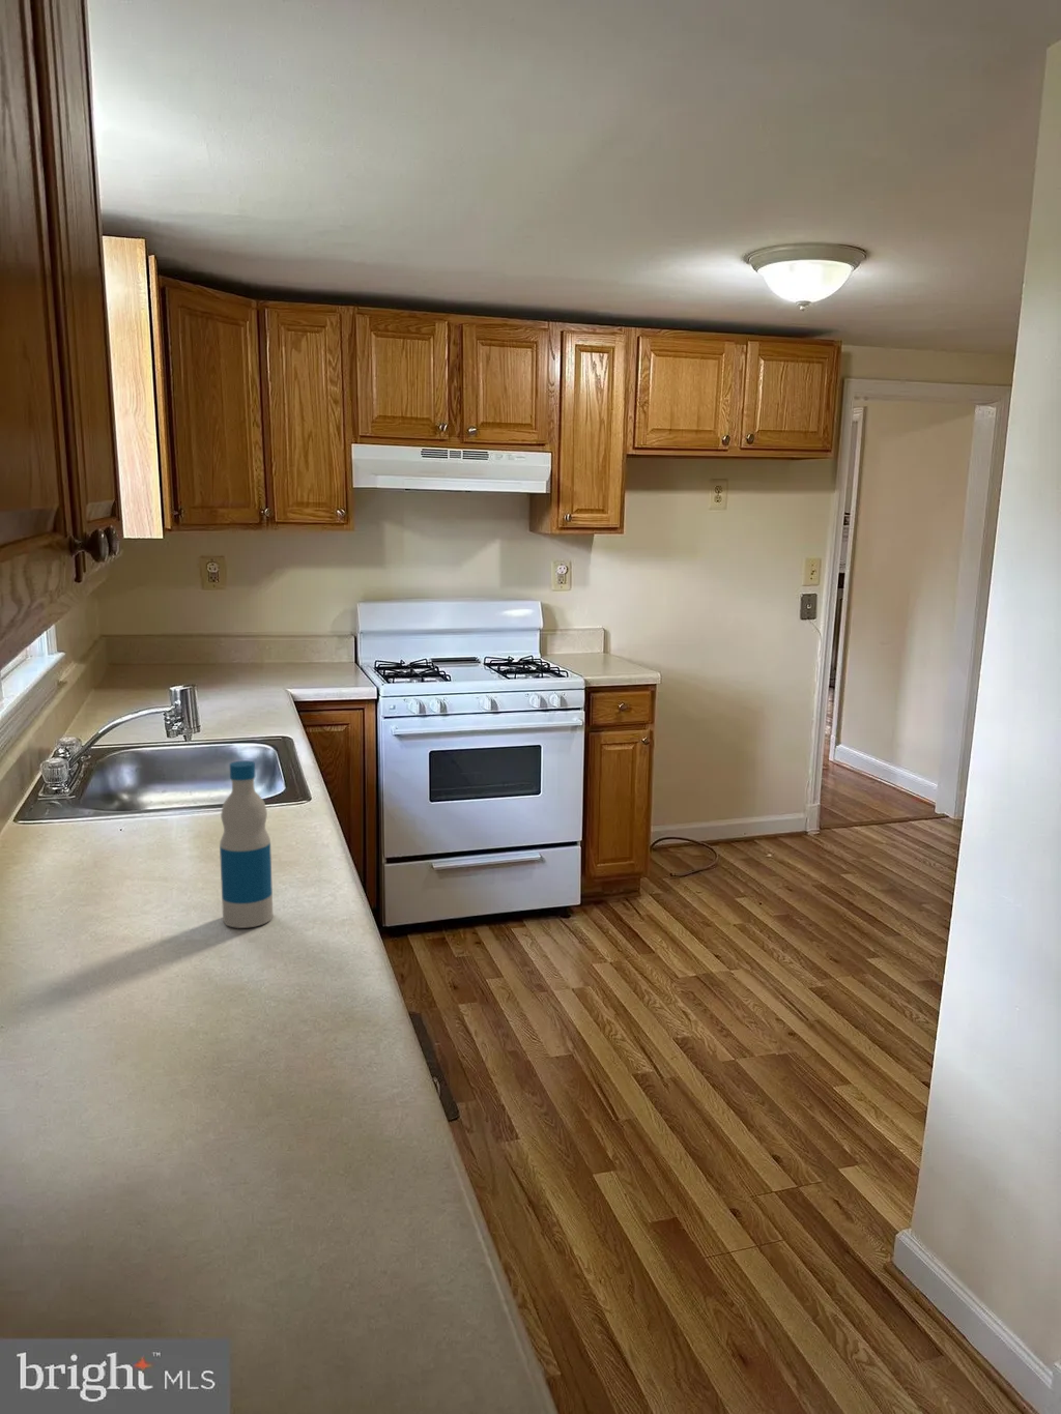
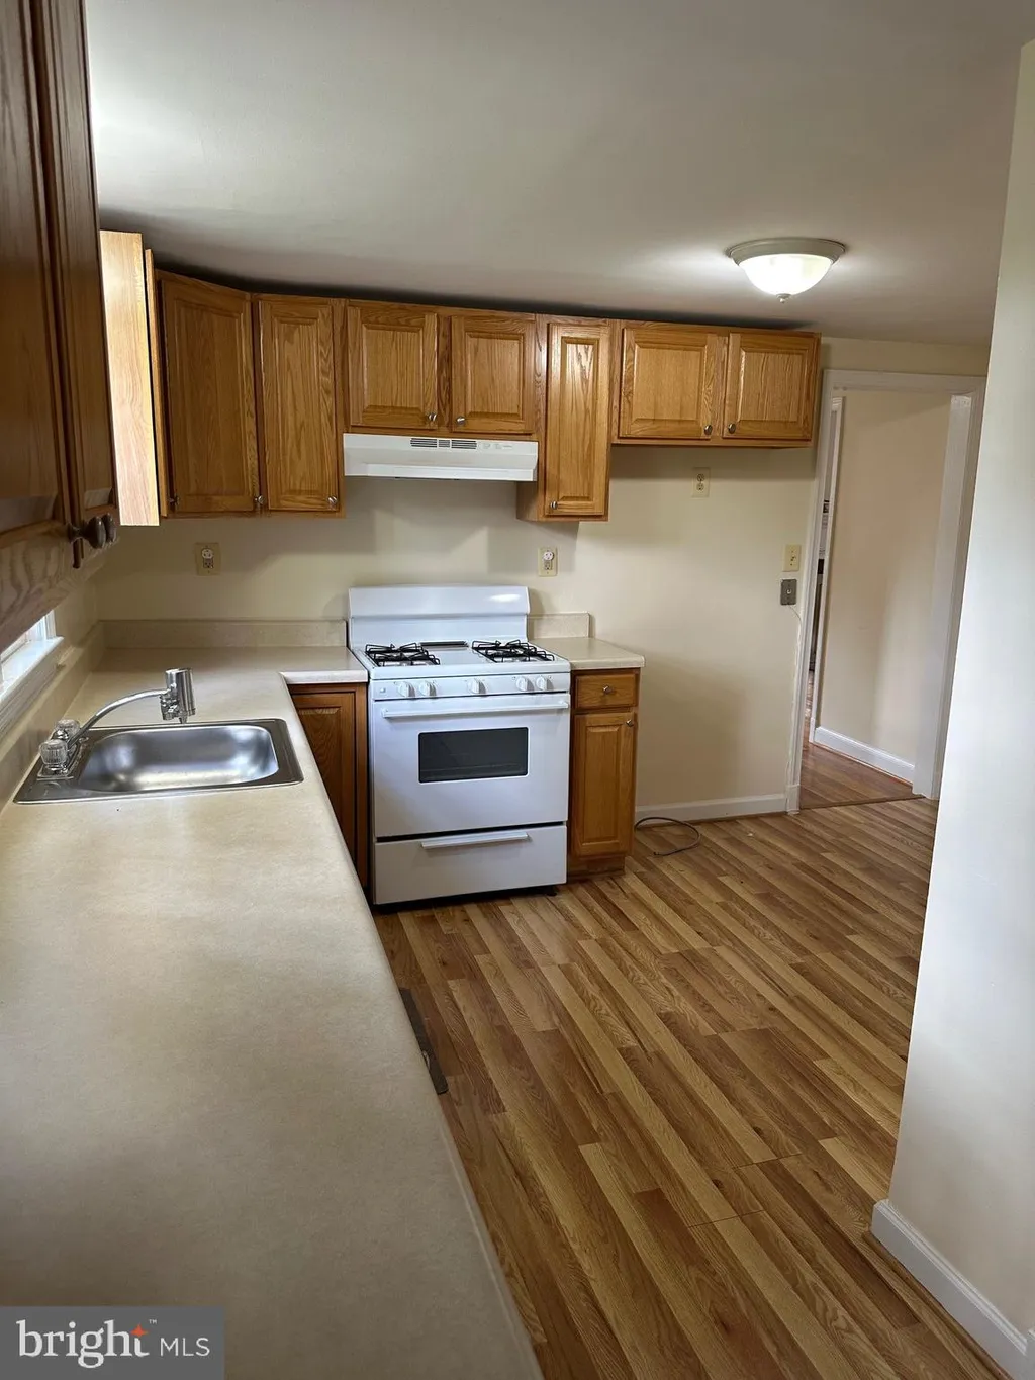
- bottle [218,760,273,929]
